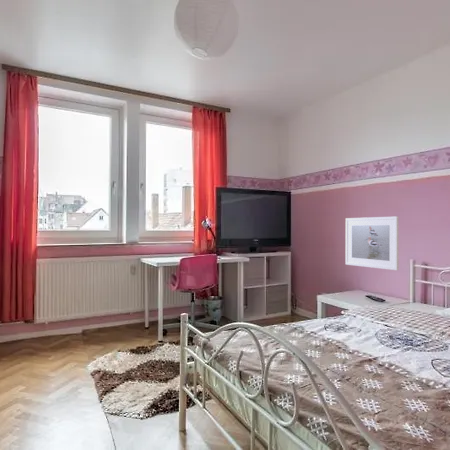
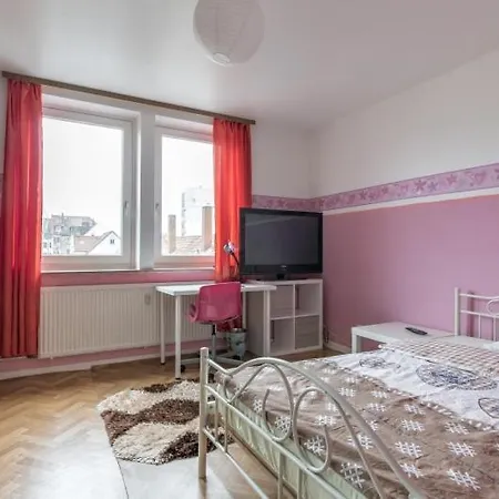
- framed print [345,215,400,271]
